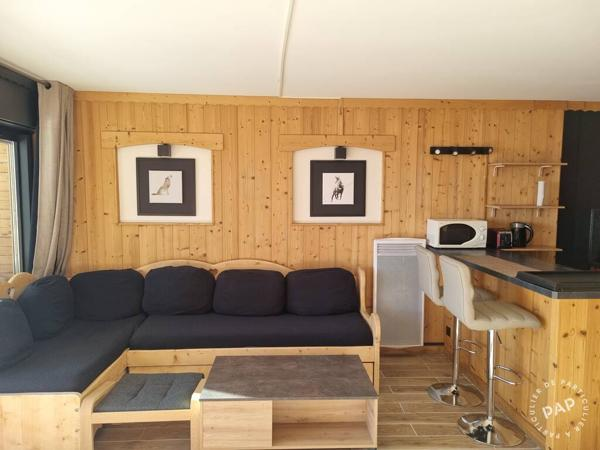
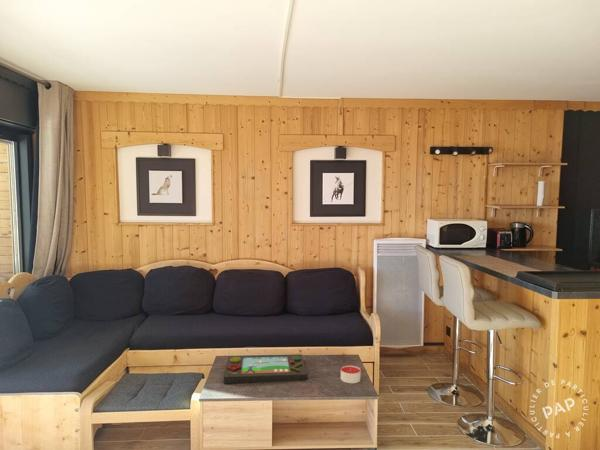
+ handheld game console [223,353,308,385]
+ candle [340,365,362,384]
